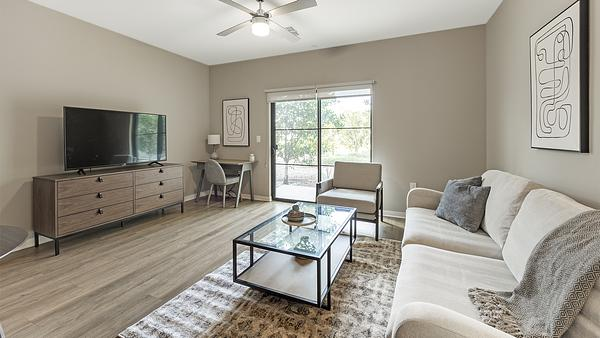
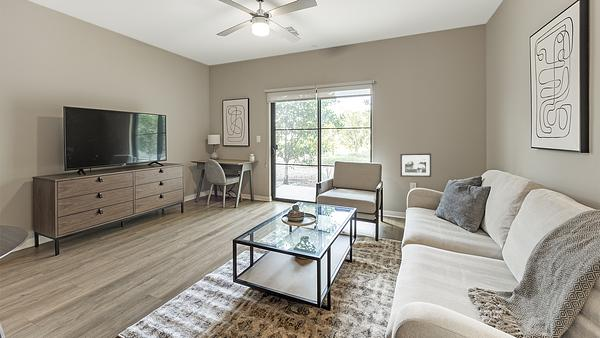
+ picture frame [399,152,432,178]
